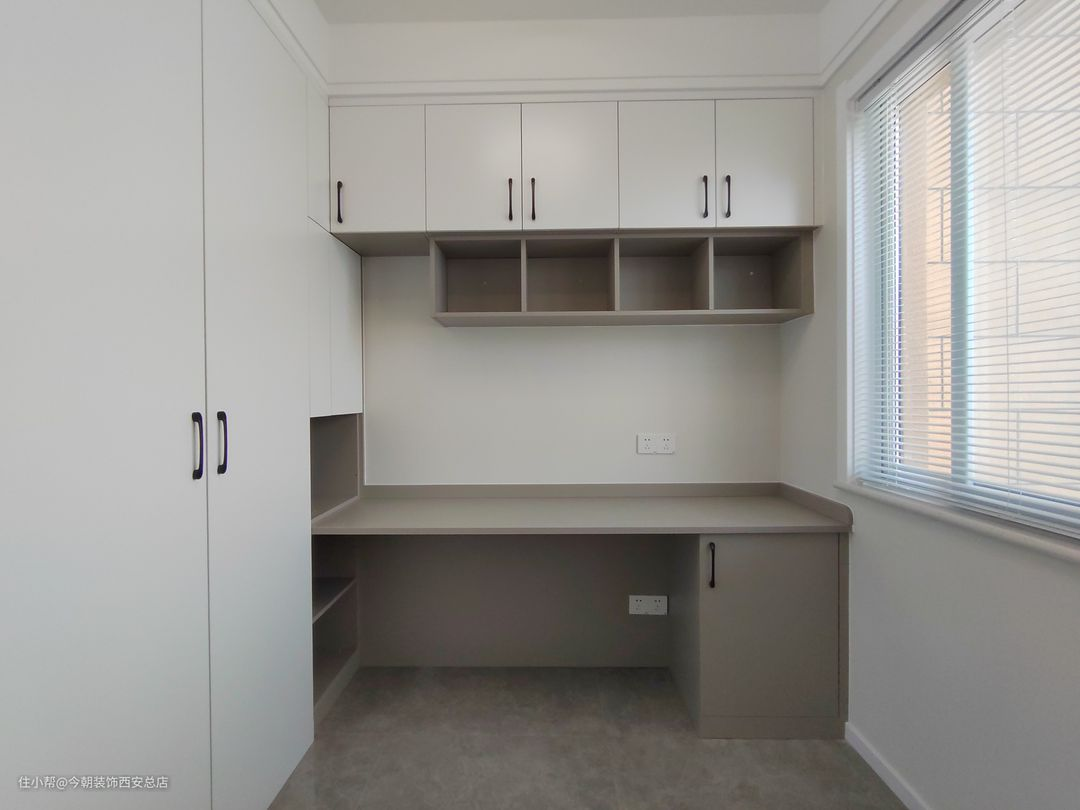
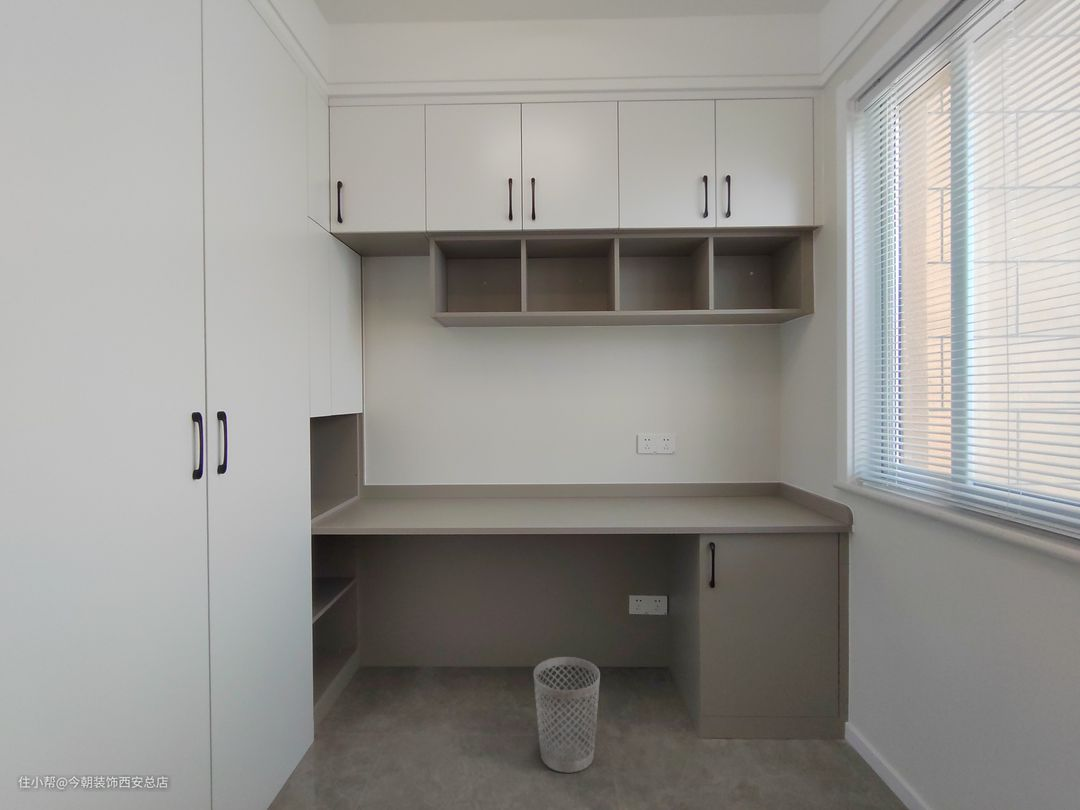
+ wastebasket [532,656,601,774]
